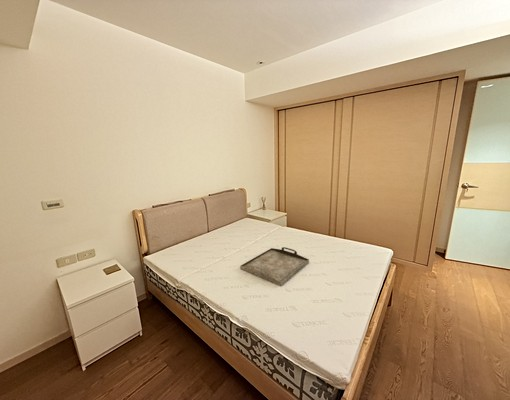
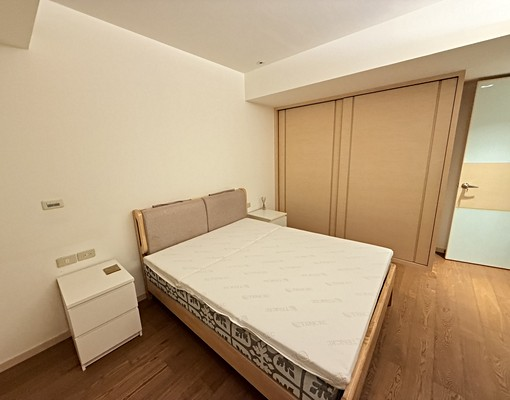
- serving tray [239,246,310,287]
